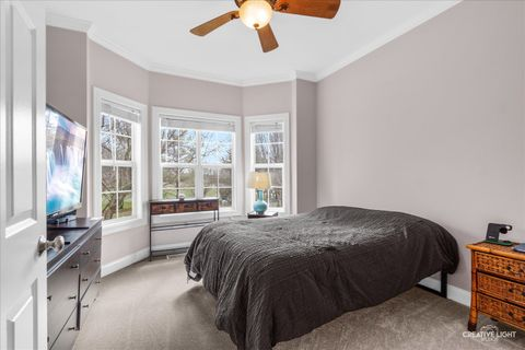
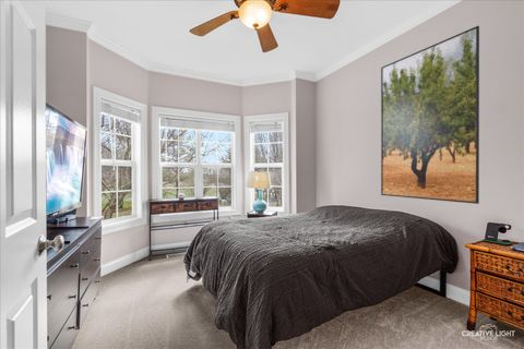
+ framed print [380,25,480,205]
